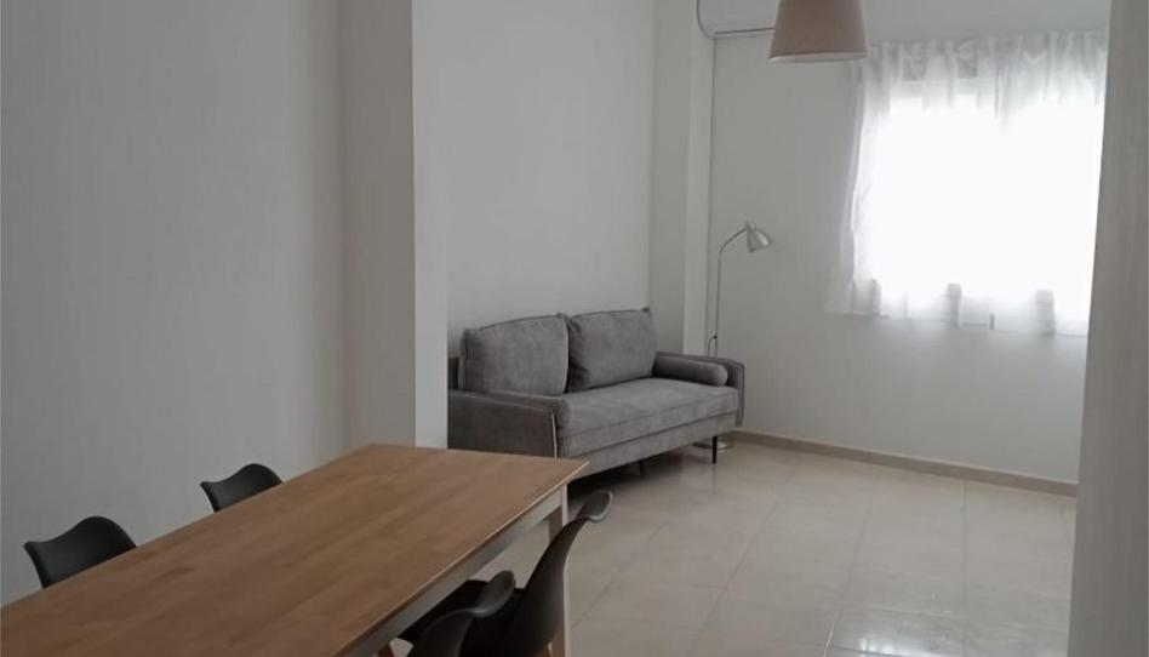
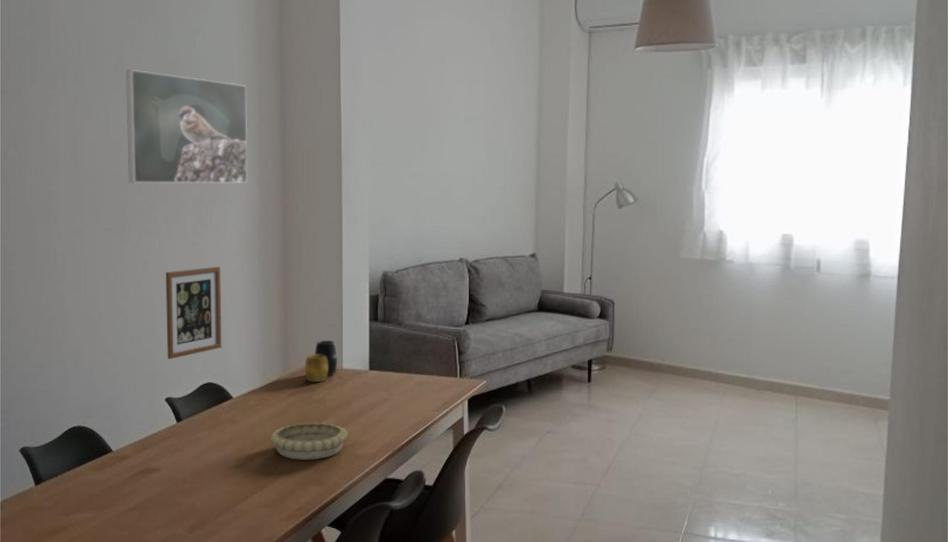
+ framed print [125,69,248,184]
+ vase [304,340,338,383]
+ decorative bowl [270,422,349,460]
+ wall art [165,266,222,360]
